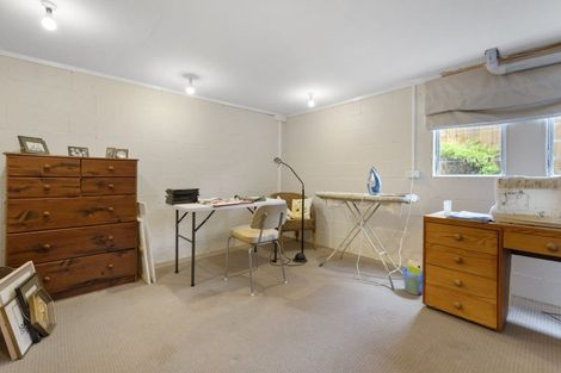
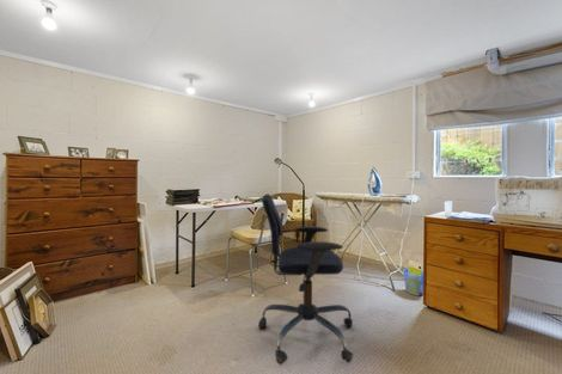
+ office chair [257,192,354,366]
